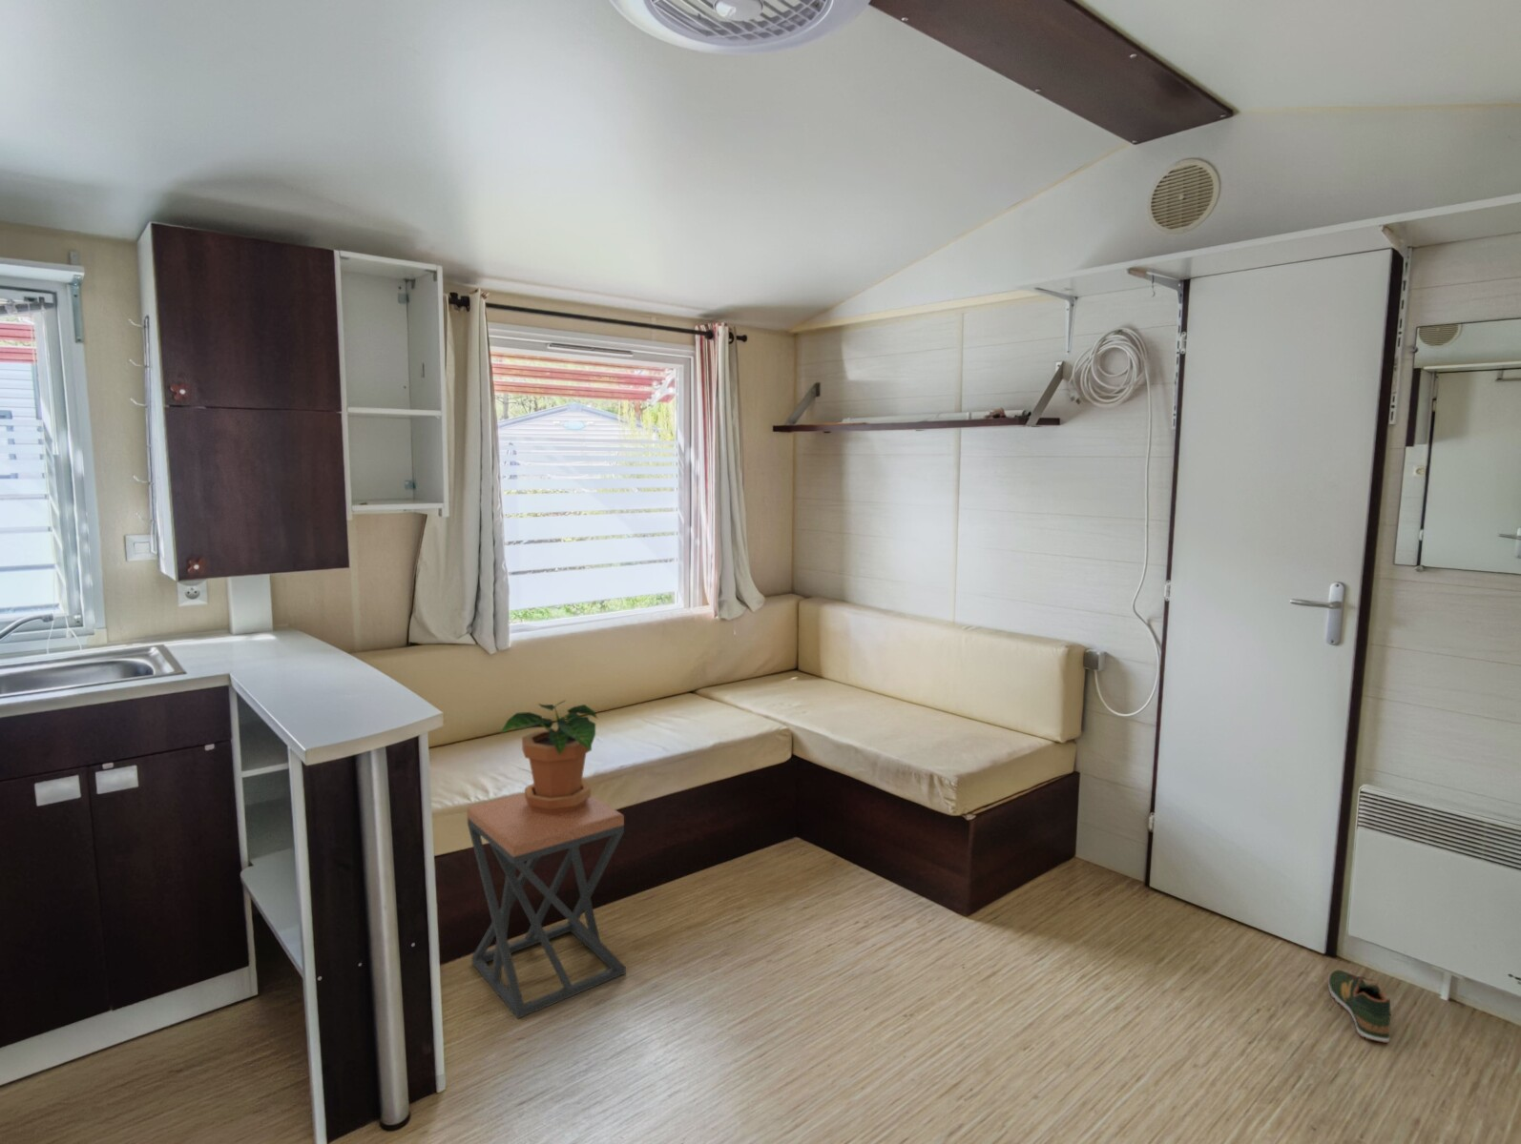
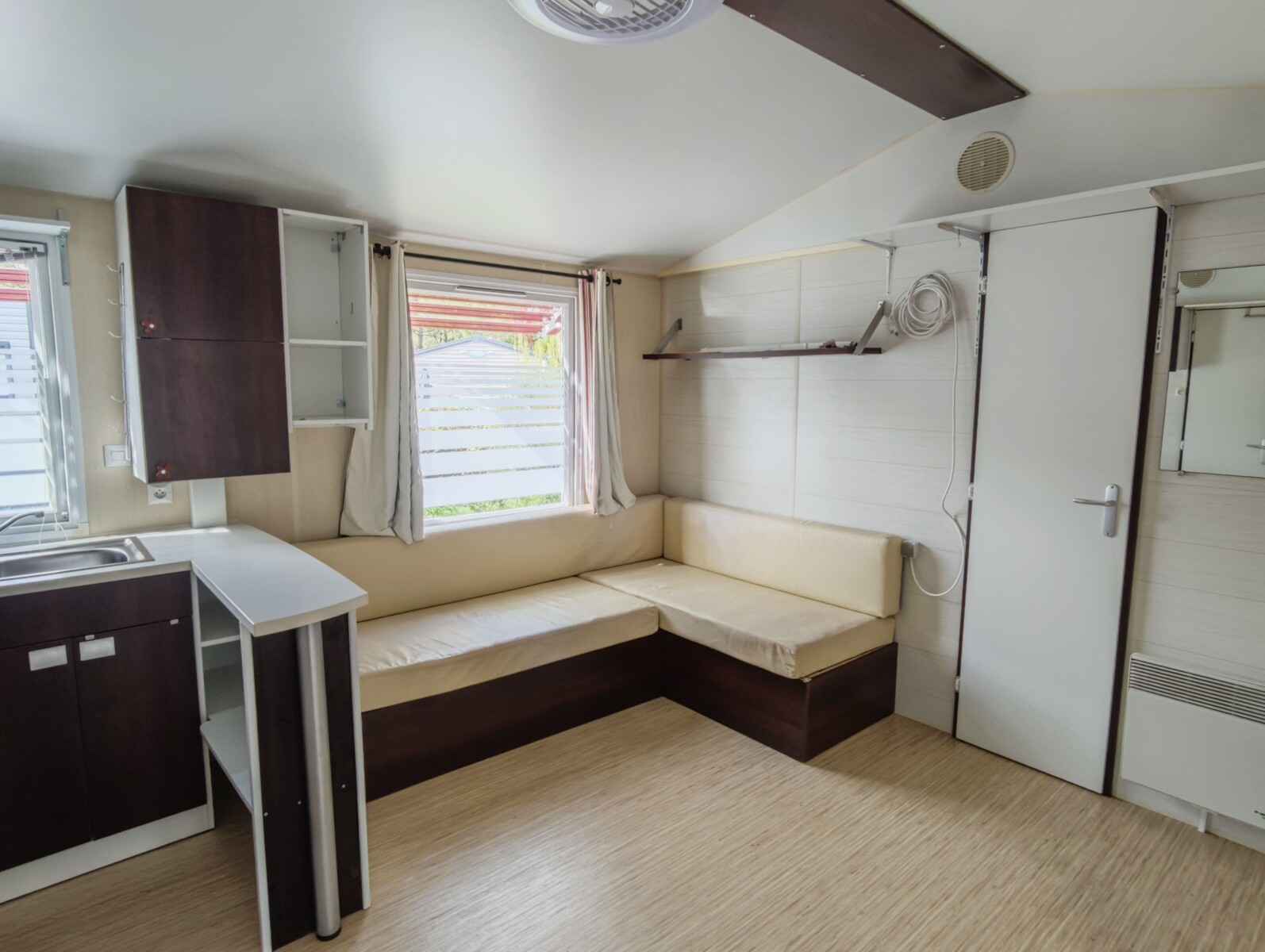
- potted plant [499,699,599,815]
- stool [465,792,626,1020]
- shoe [1327,969,1392,1044]
